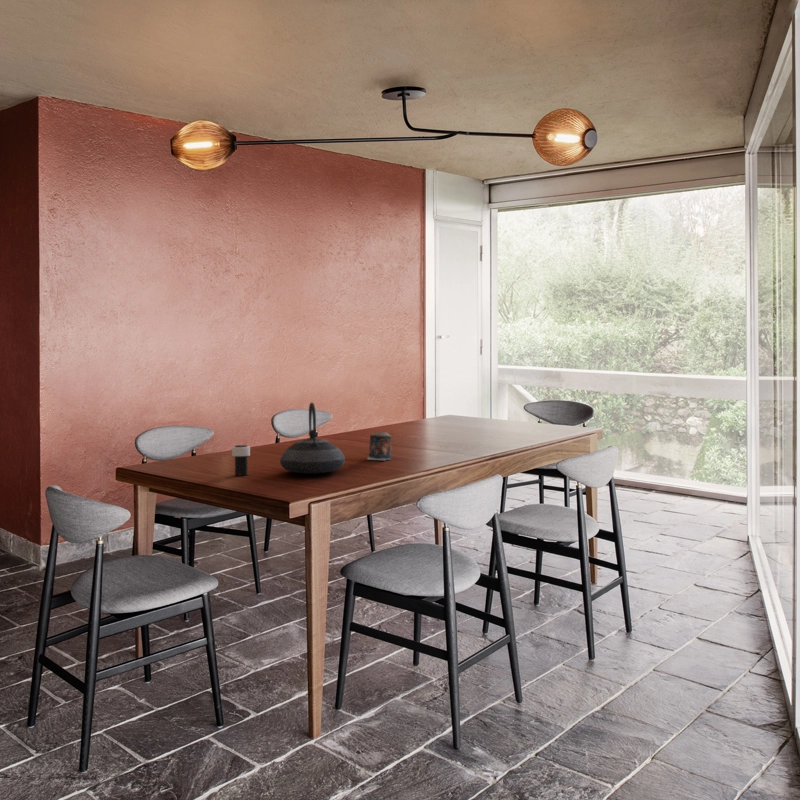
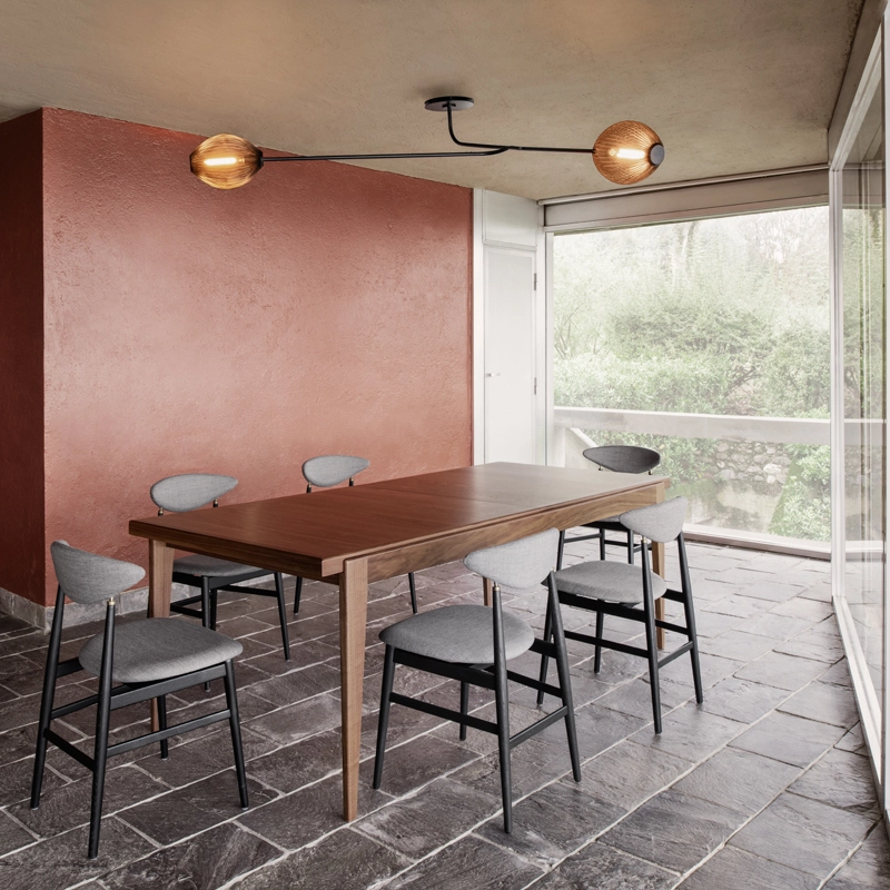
- teapot [279,402,346,475]
- cup [231,444,251,476]
- candle [366,431,393,461]
